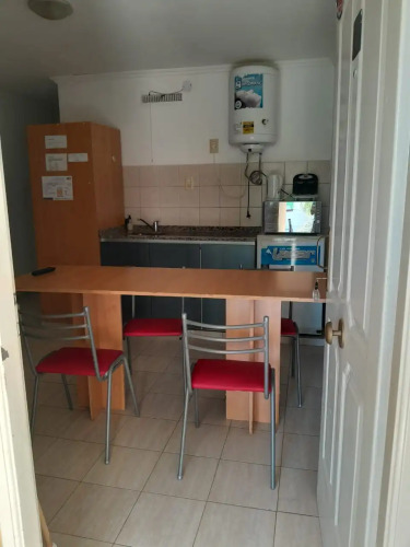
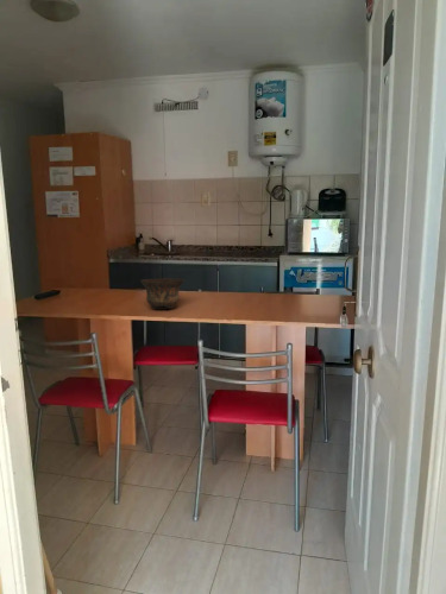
+ bowl [139,277,186,310]
